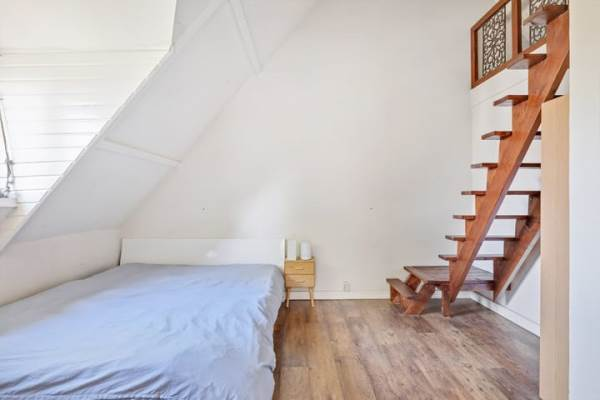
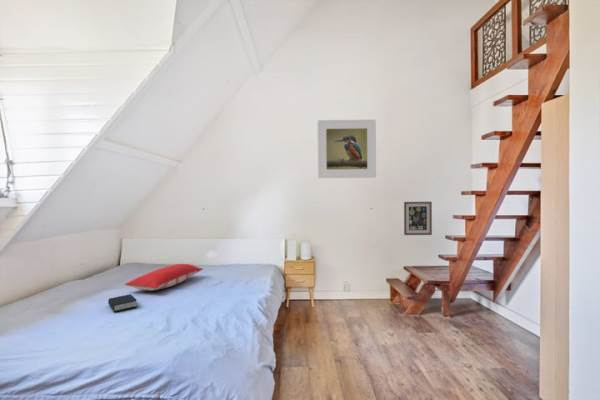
+ wall art [403,201,433,236]
+ book [107,293,138,313]
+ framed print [317,119,377,179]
+ pillow [123,263,204,292]
